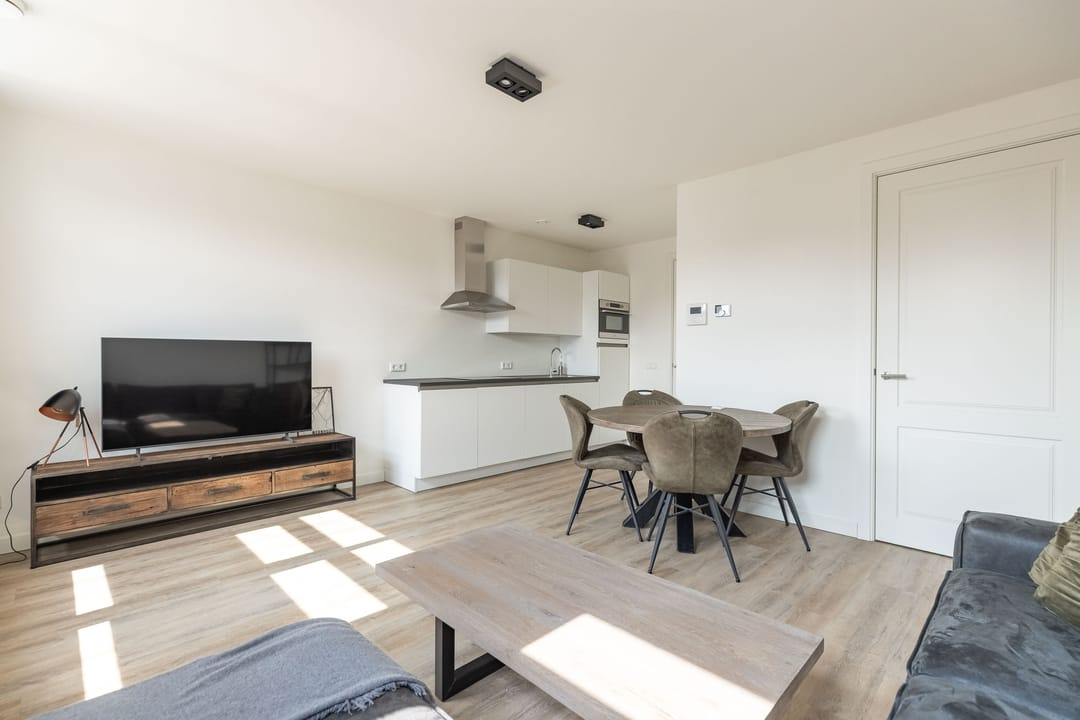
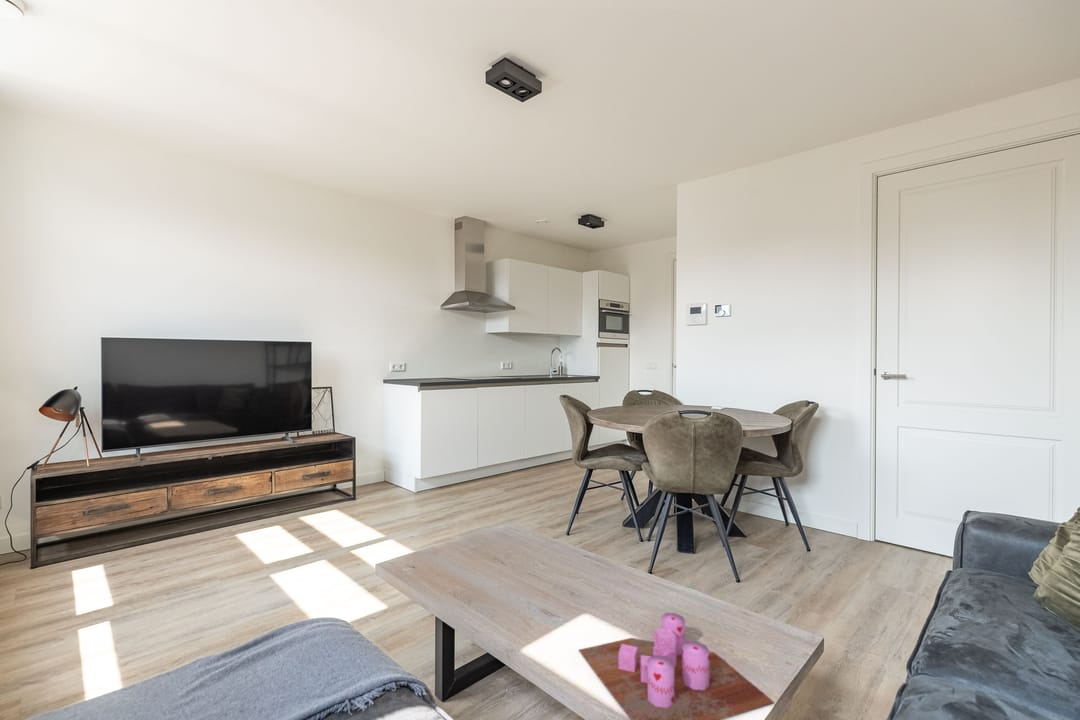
+ candle [578,612,776,720]
